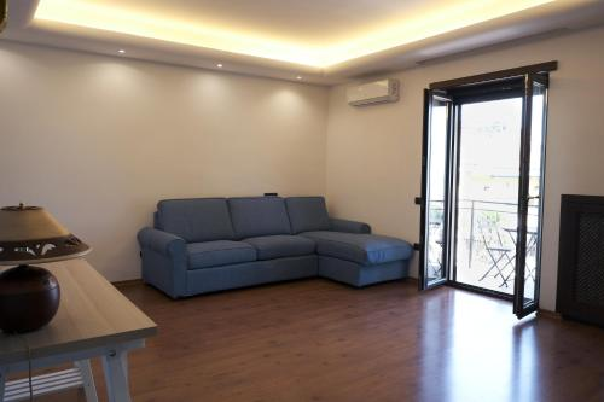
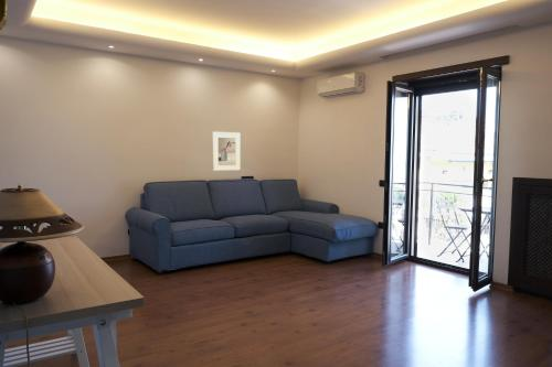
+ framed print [212,131,242,172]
